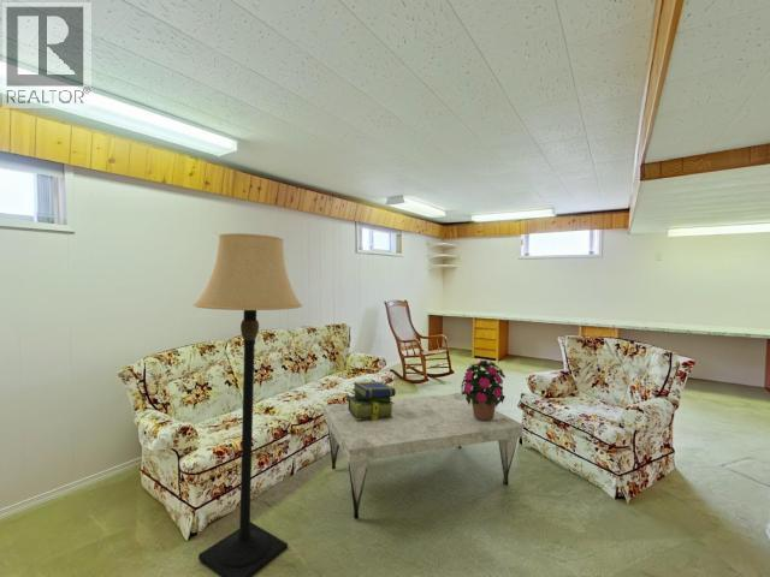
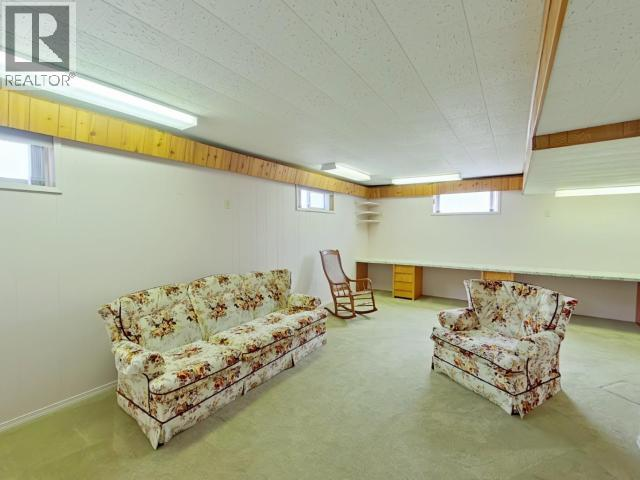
- coffee table [322,392,526,521]
- potted flower [460,359,507,420]
- lamp [191,232,303,577]
- stack of books [348,381,397,421]
